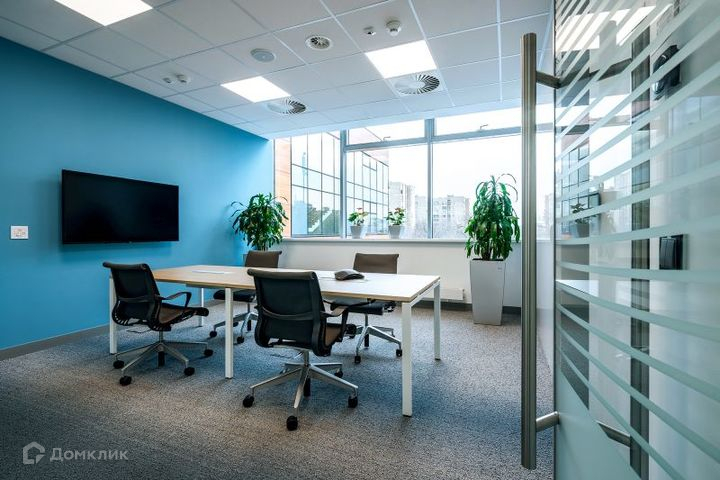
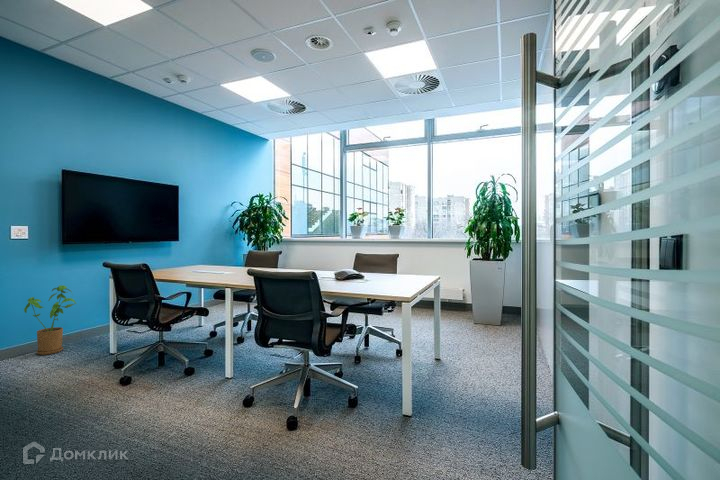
+ house plant [23,284,78,356]
